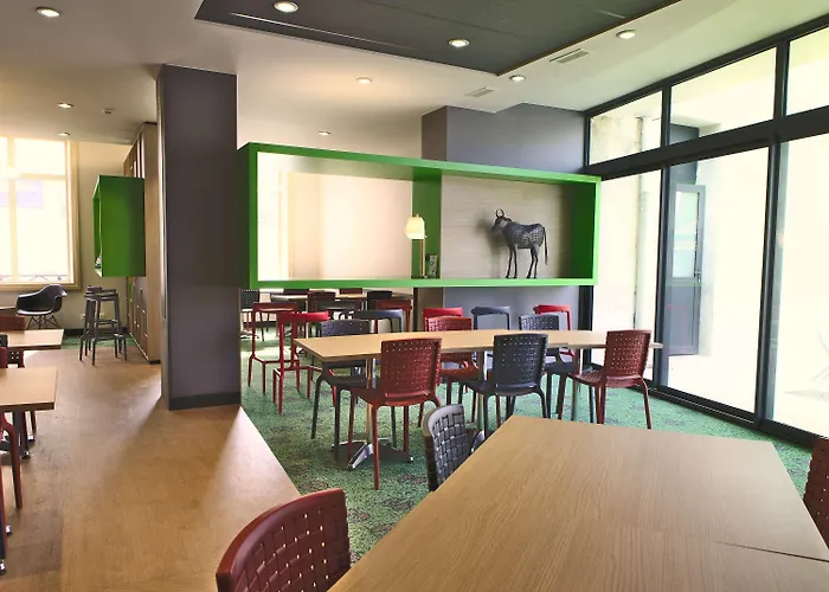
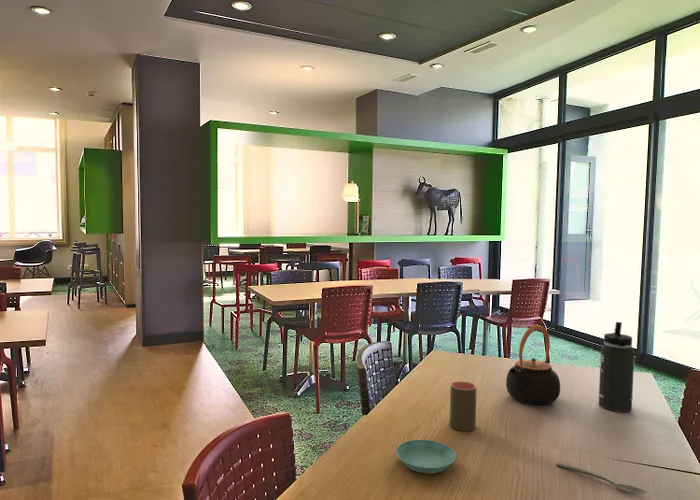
+ spoon [555,462,647,495]
+ thermos bottle [598,321,636,413]
+ cup [449,380,478,432]
+ saucer [395,439,457,474]
+ teapot [505,324,561,406]
